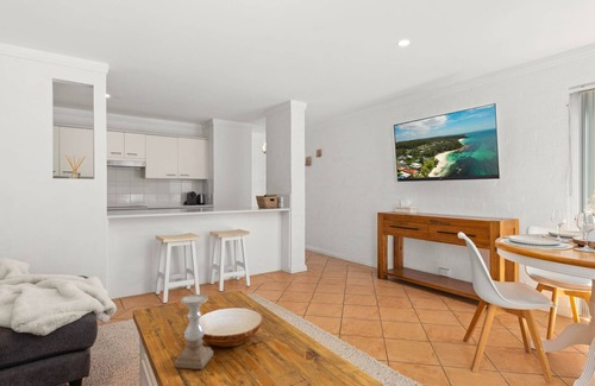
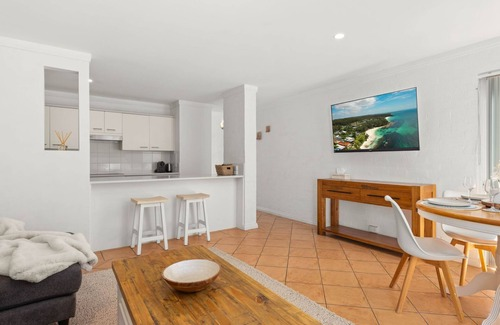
- candle holder [174,293,214,371]
